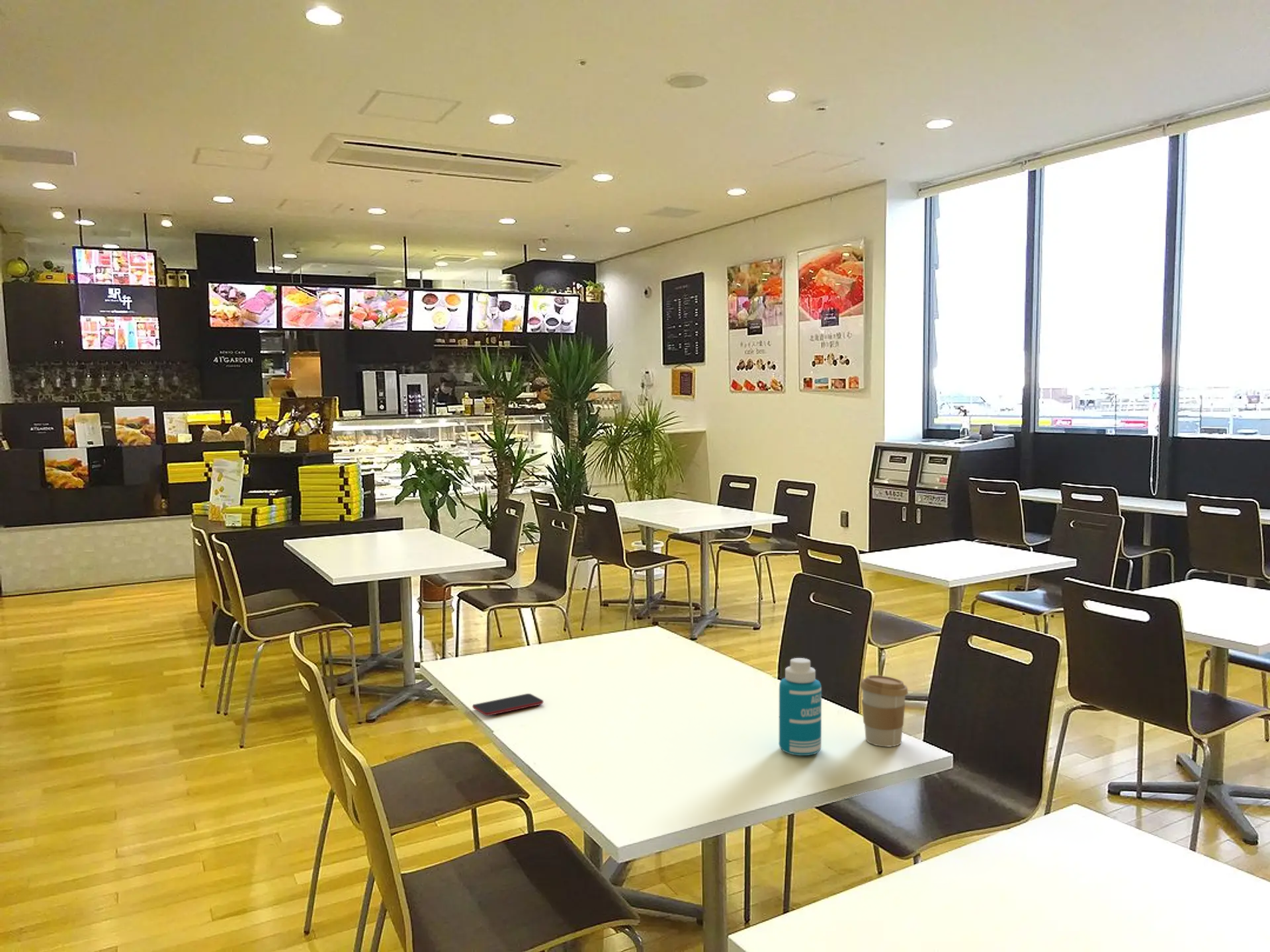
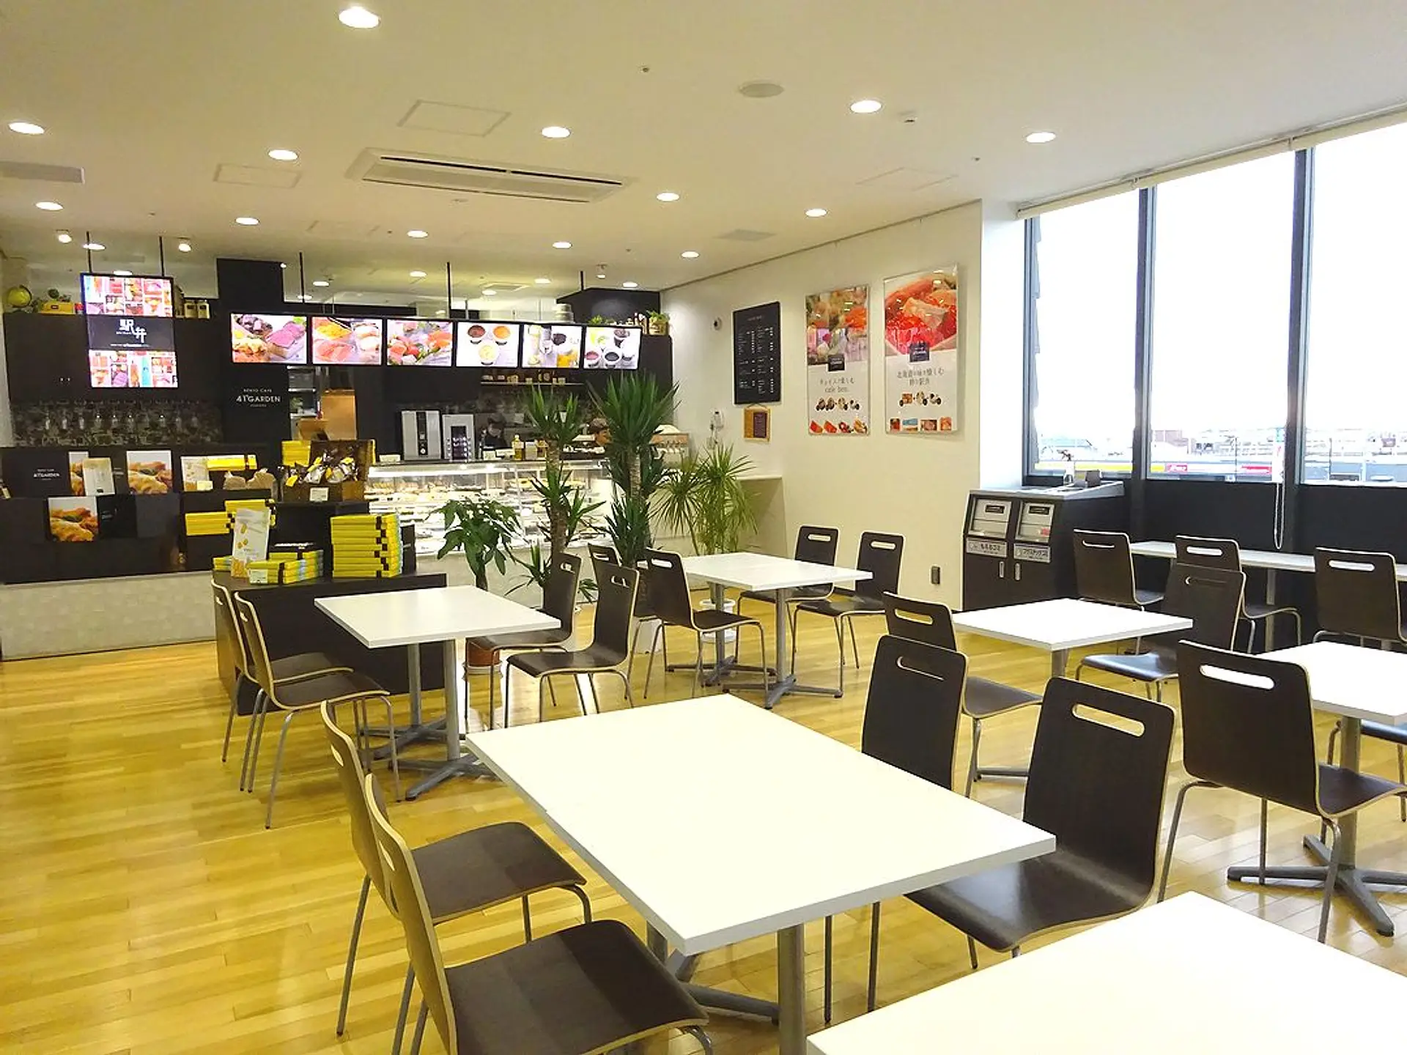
- coffee cup [859,674,909,747]
- smartphone [472,693,544,717]
- bottle [779,657,822,756]
